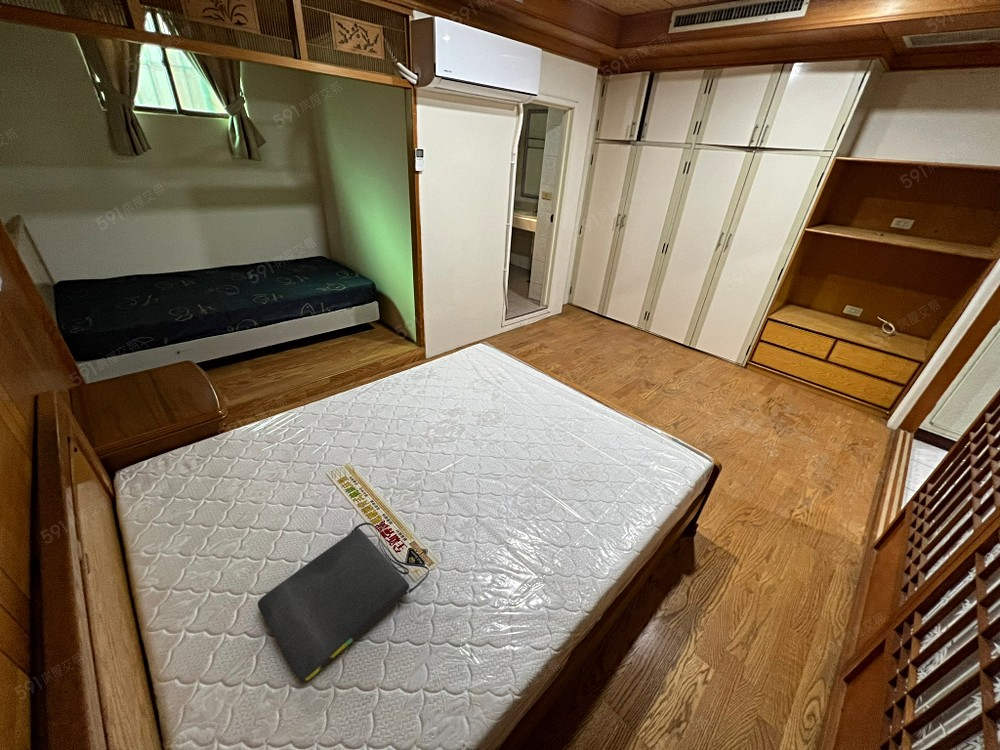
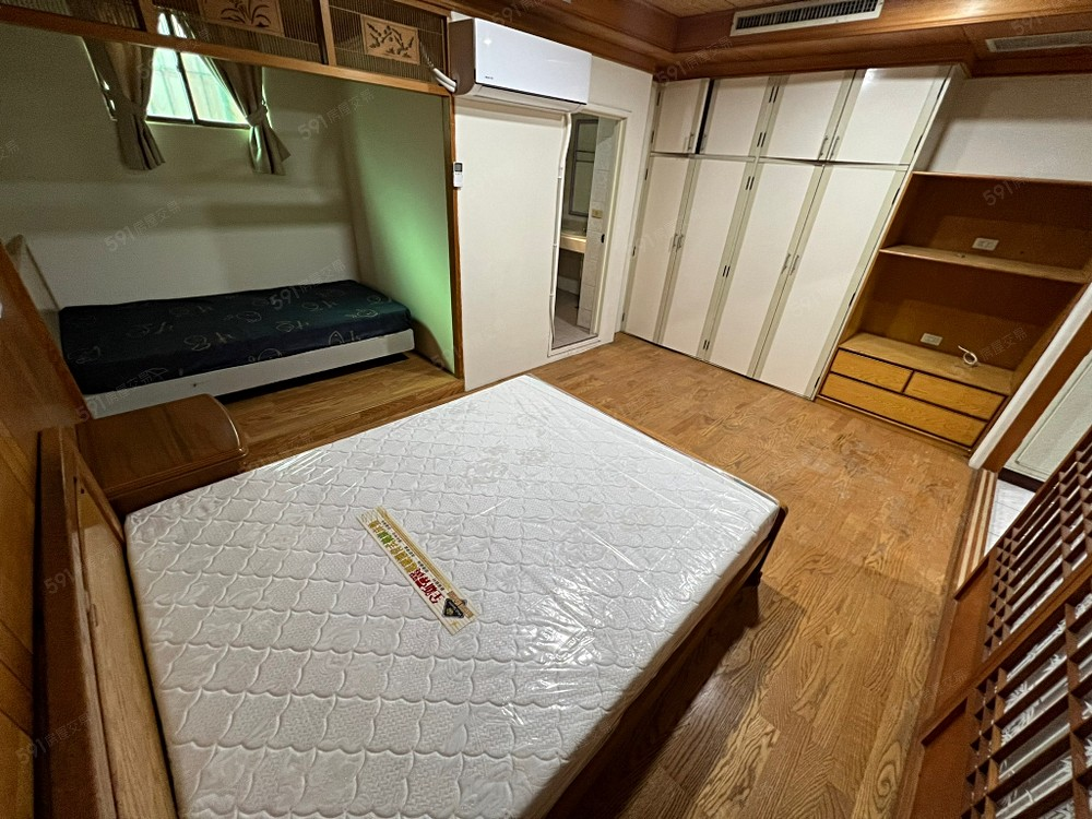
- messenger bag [257,522,430,683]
